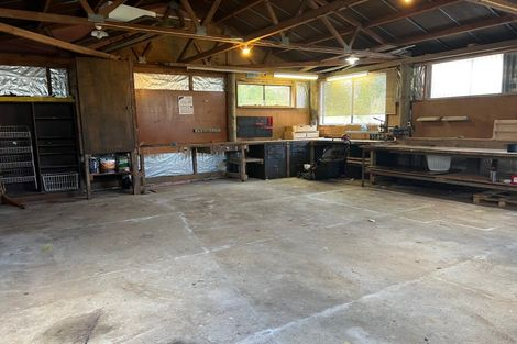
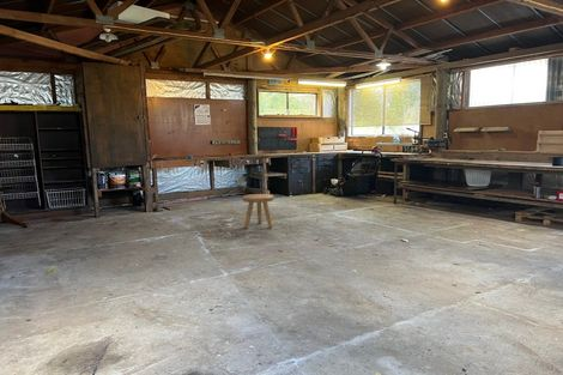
+ stool [242,193,276,229]
